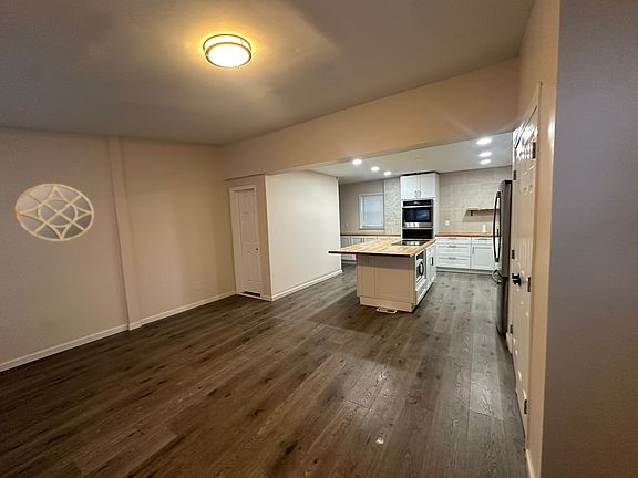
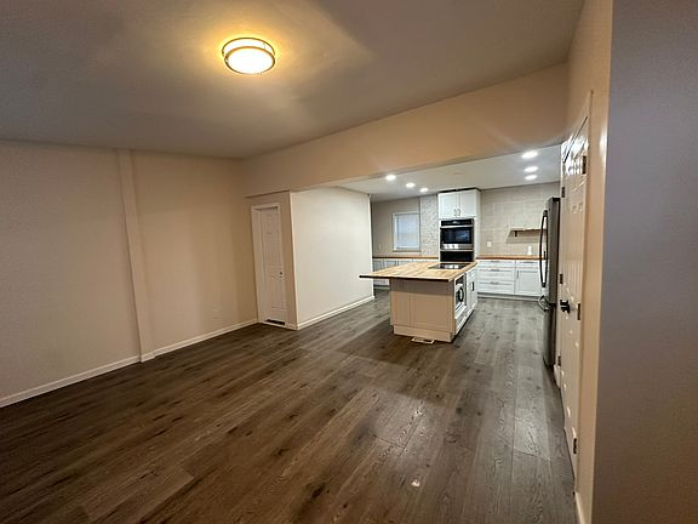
- home mirror [13,183,95,242]
